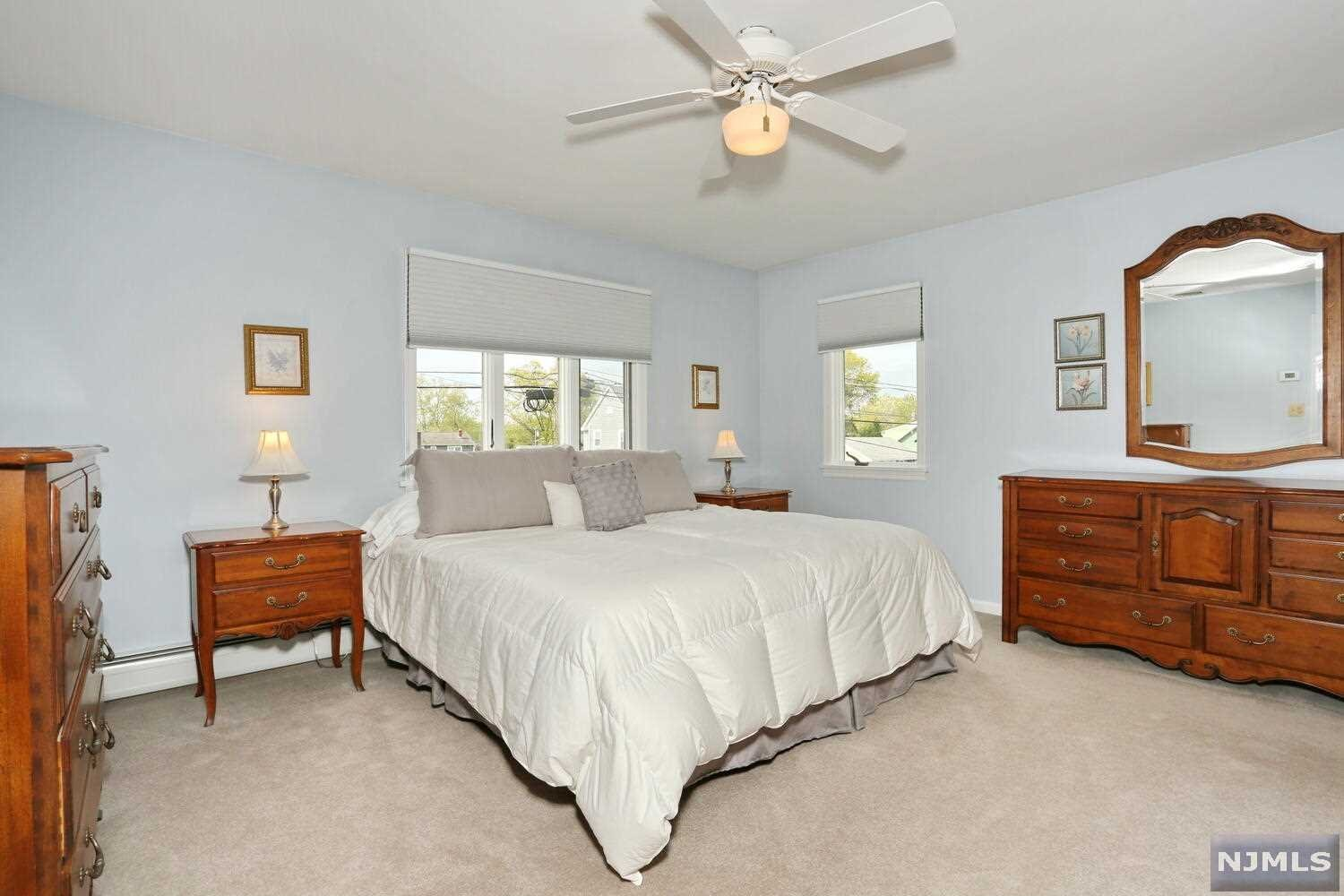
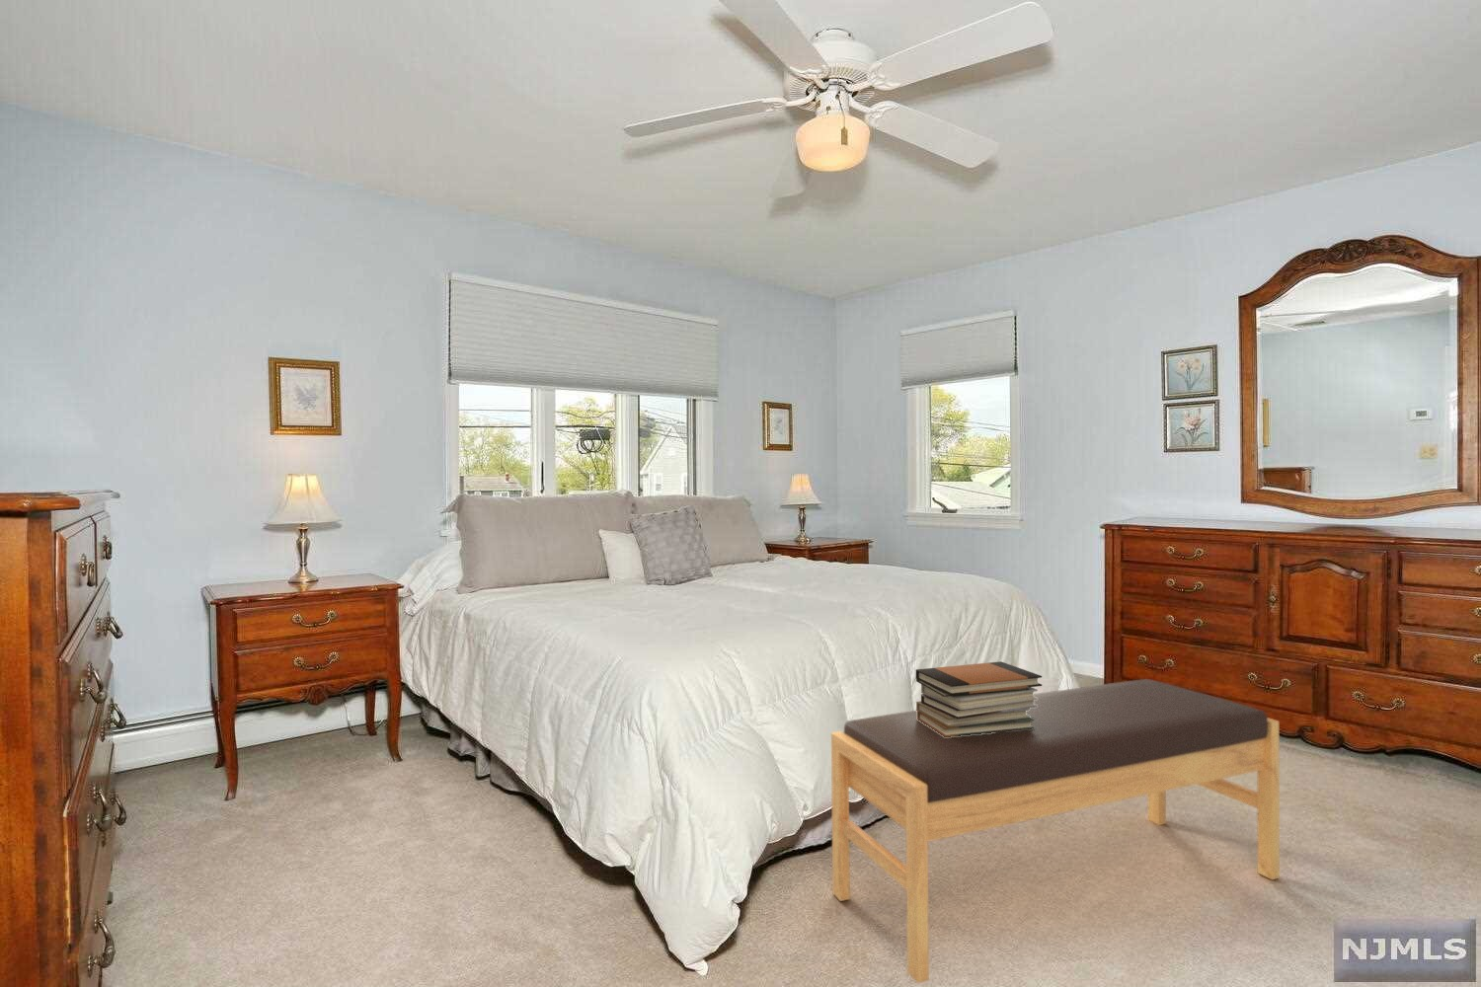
+ bench [831,679,1280,984]
+ book stack [916,660,1042,737]
